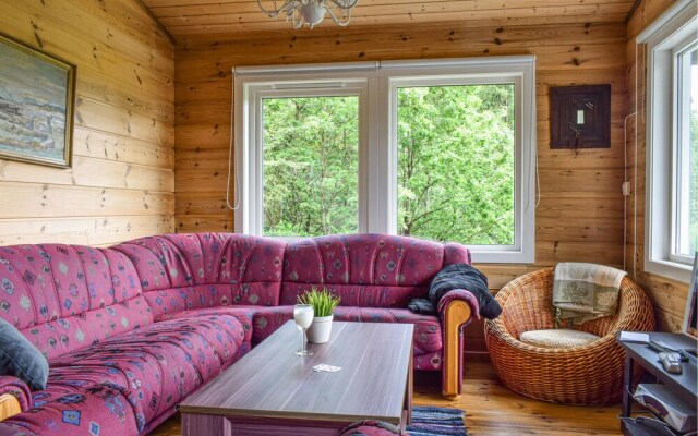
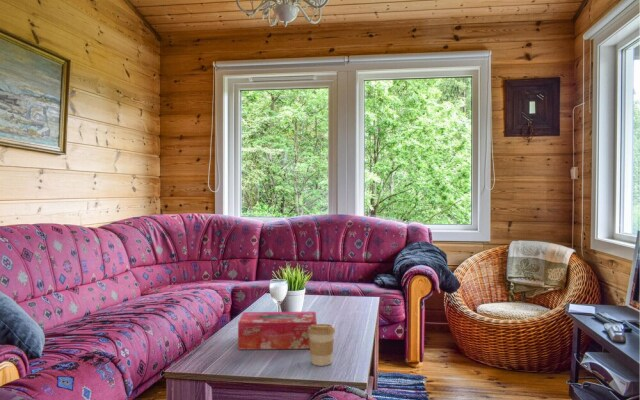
+ tissue box [237,311,318,351]
+ coffee cup [308,323,336,367]
